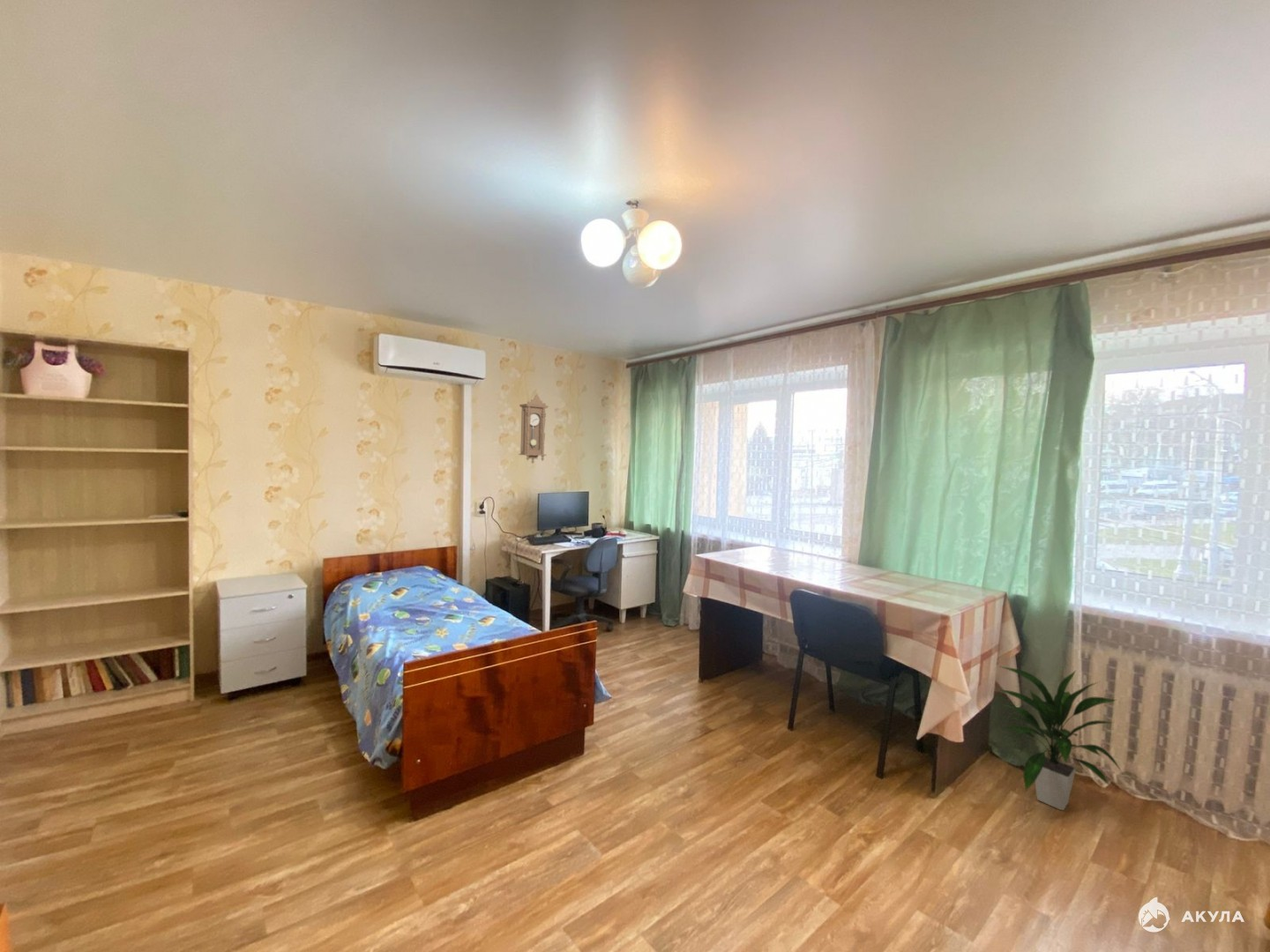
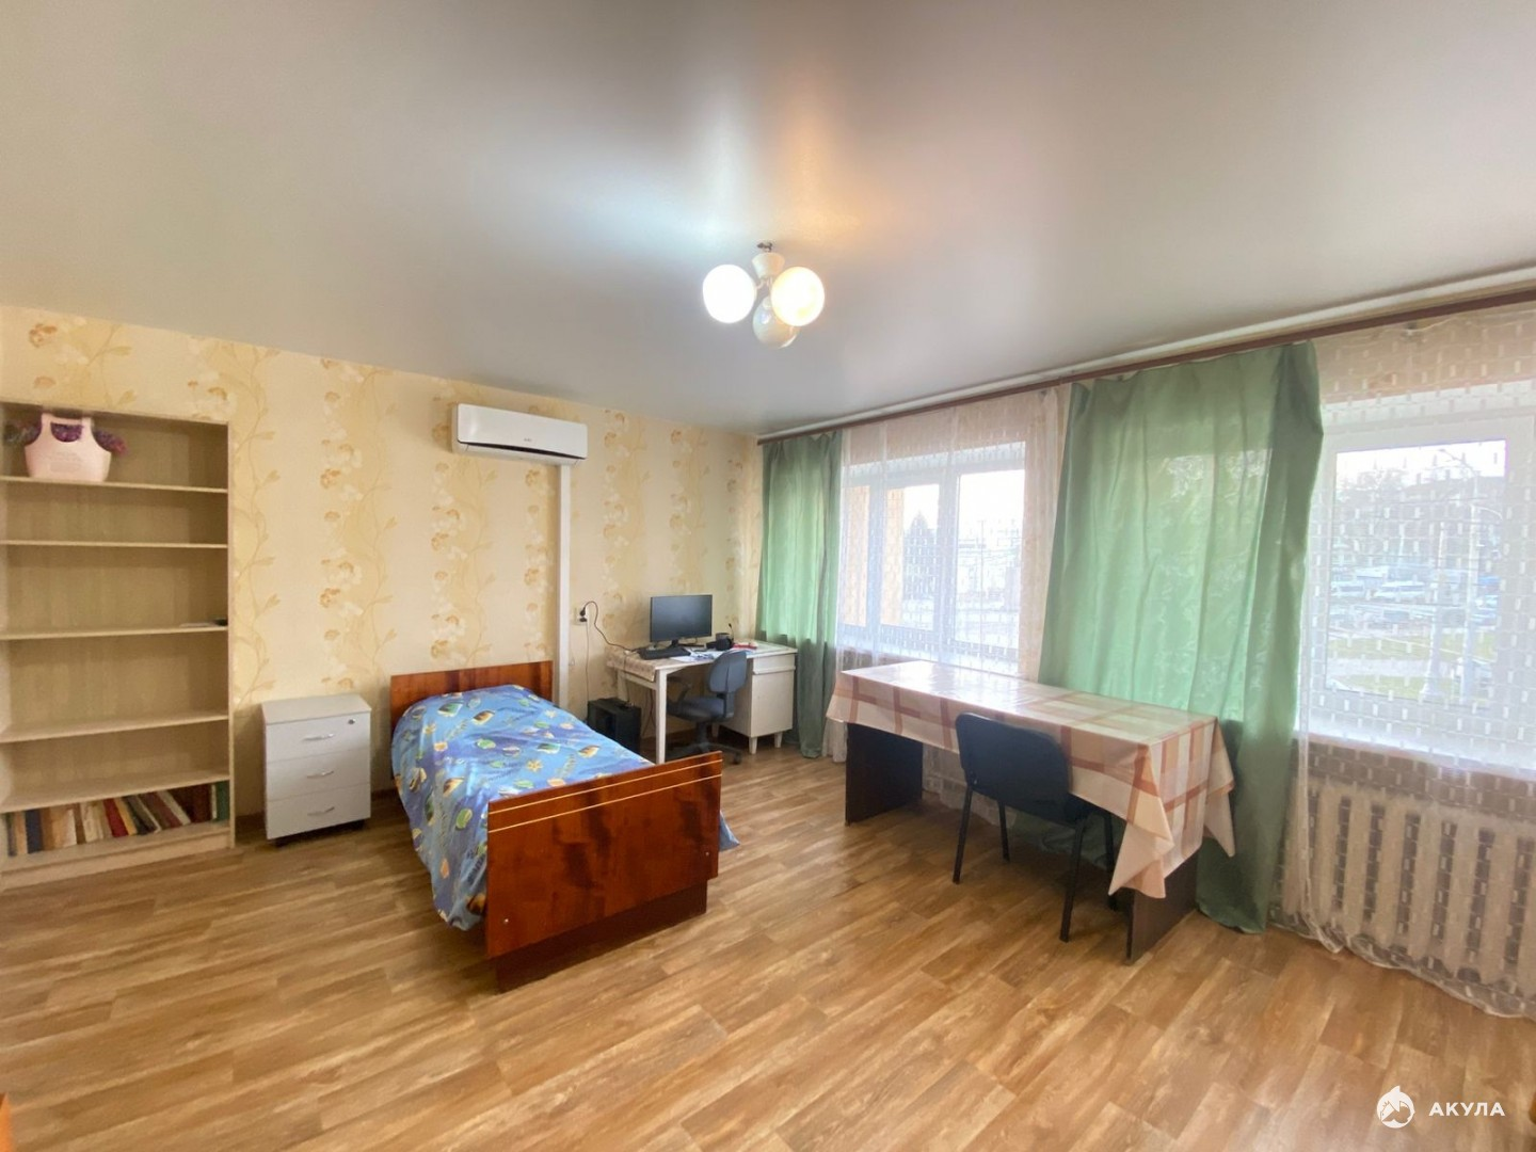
- indoor plant [994,665,1125,811]
- pendulum clock [518,393,549,465]
